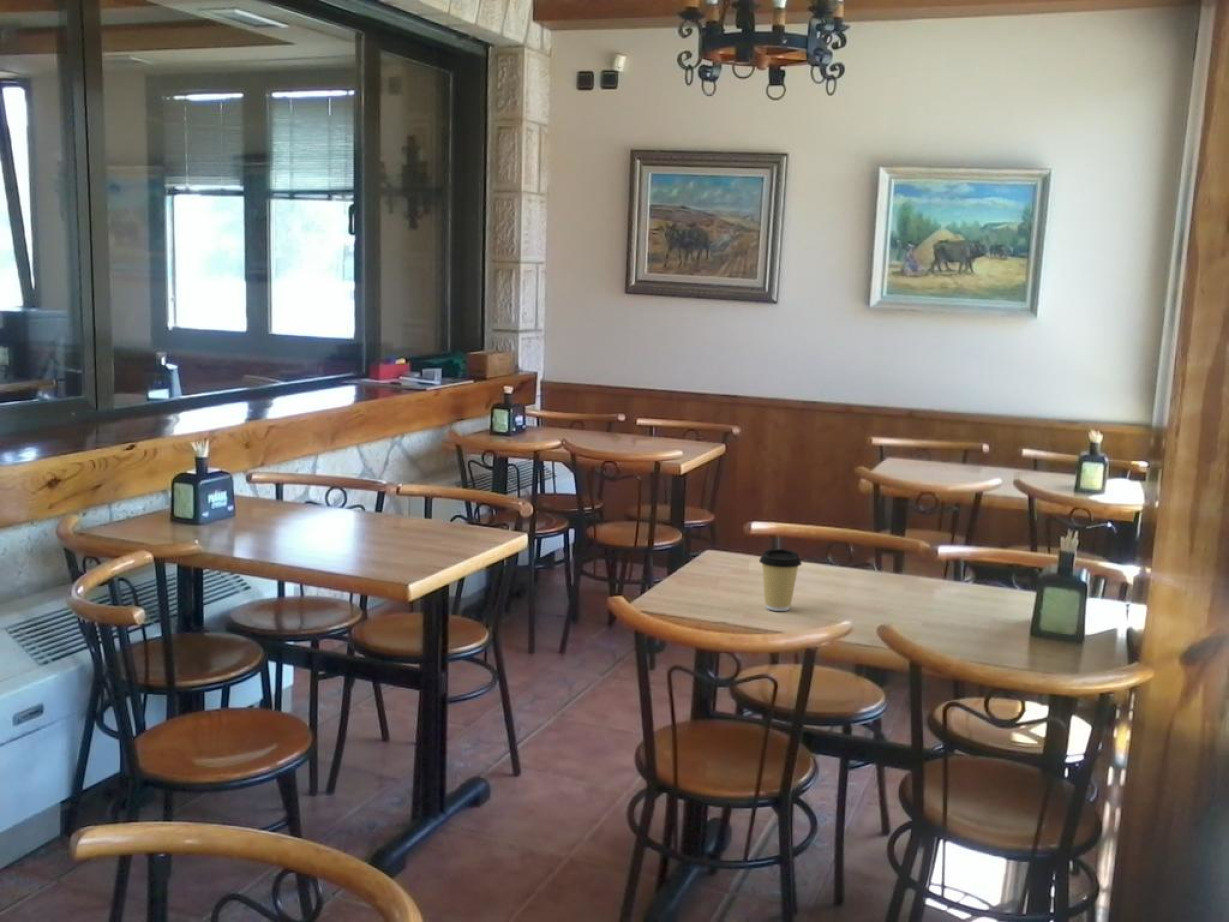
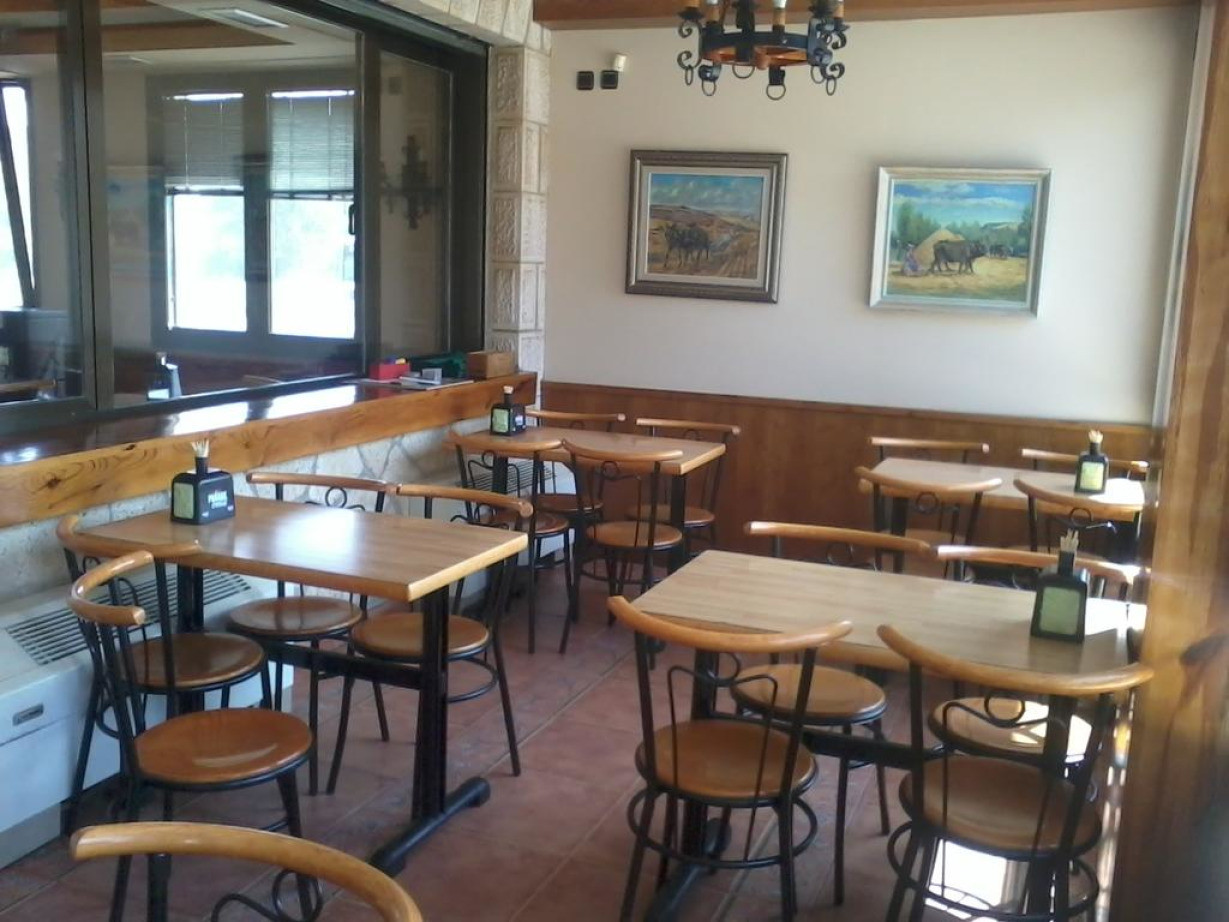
- coffee cup [758,548,803,612]
